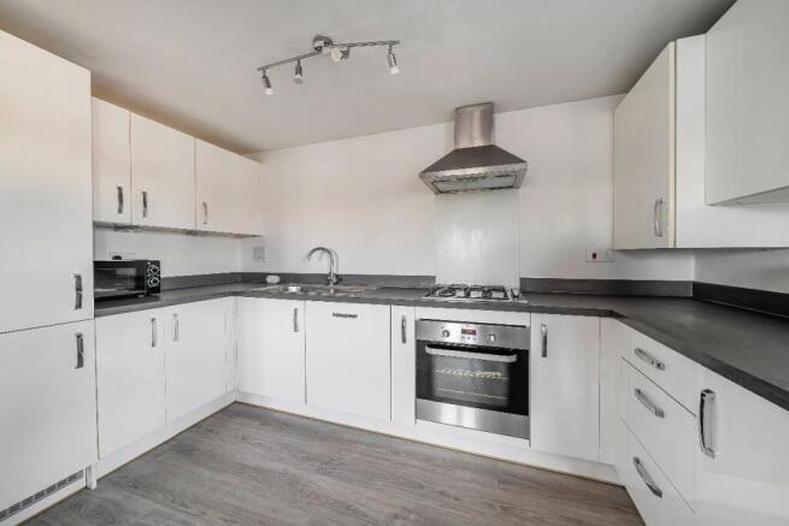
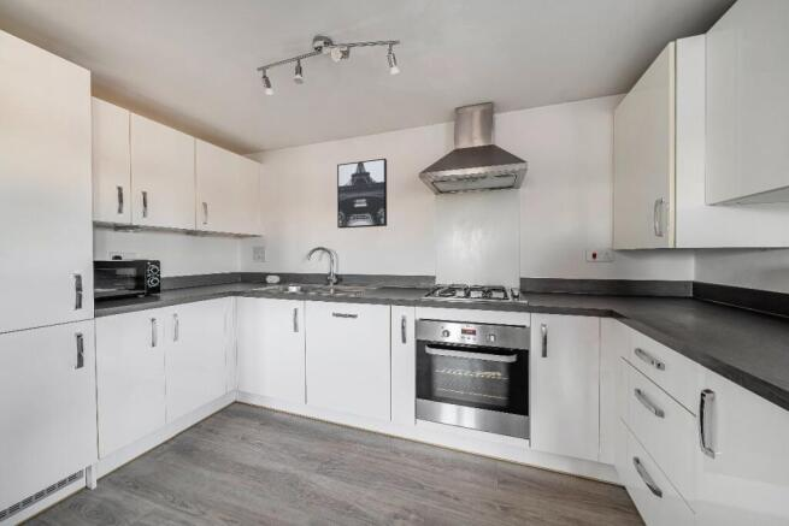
+ wall art [336,158,388,230]
